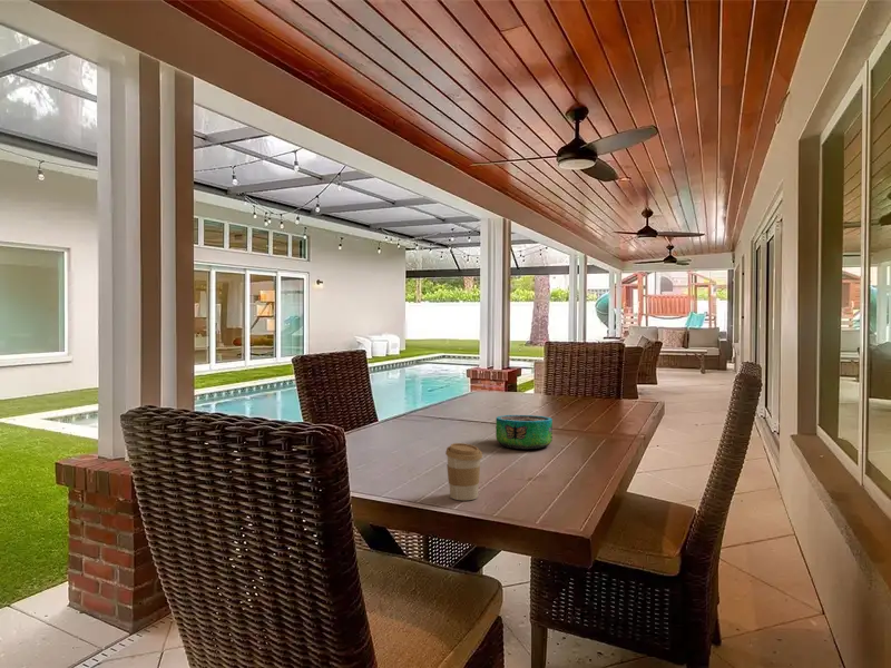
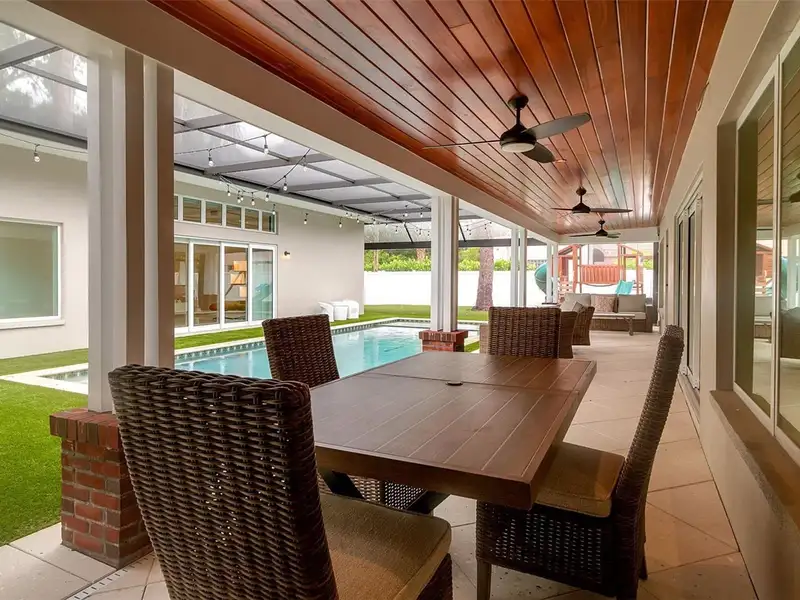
- decorative bowl [495,414,554,450]
- coffee cup [444,442,483,501]
